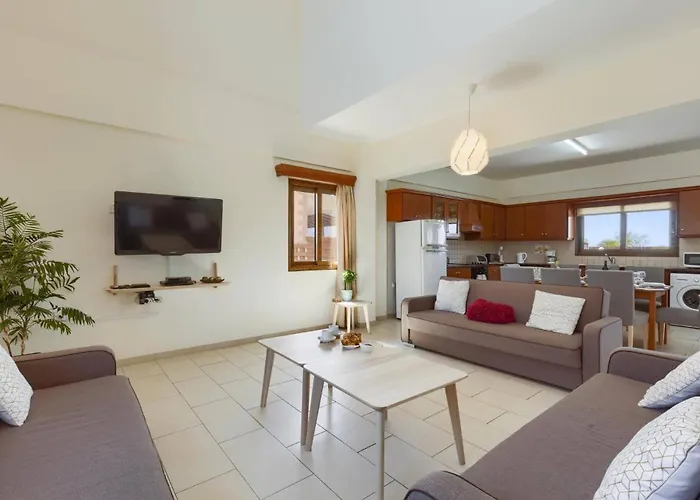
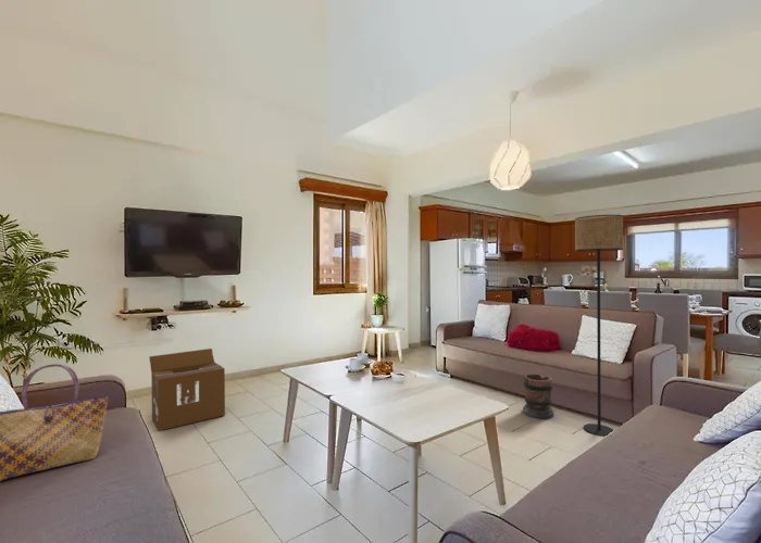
+ cardboard box [148,348,226,432]
+ floor lamp [574,214,624,438]
+ tote bag [0,363,109,482]
+ wooden barrel [522,372,554,419]
